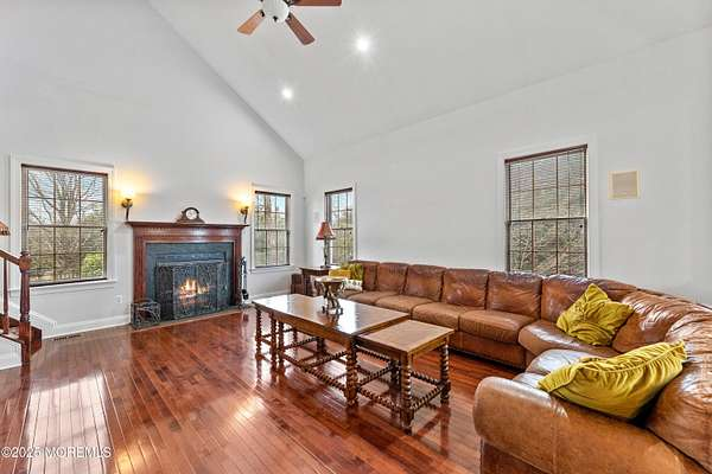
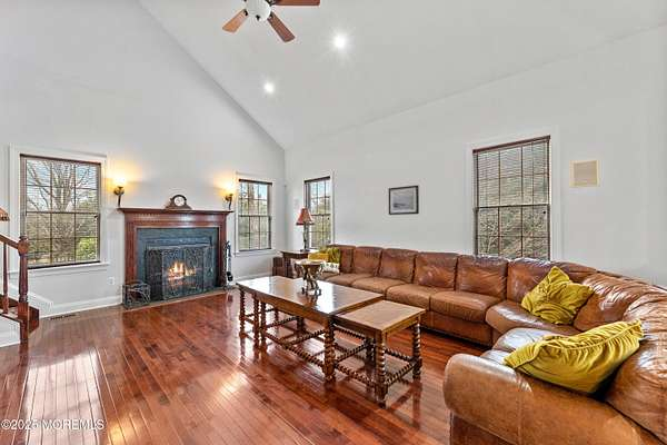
+ wall art [388,185,420,216]
